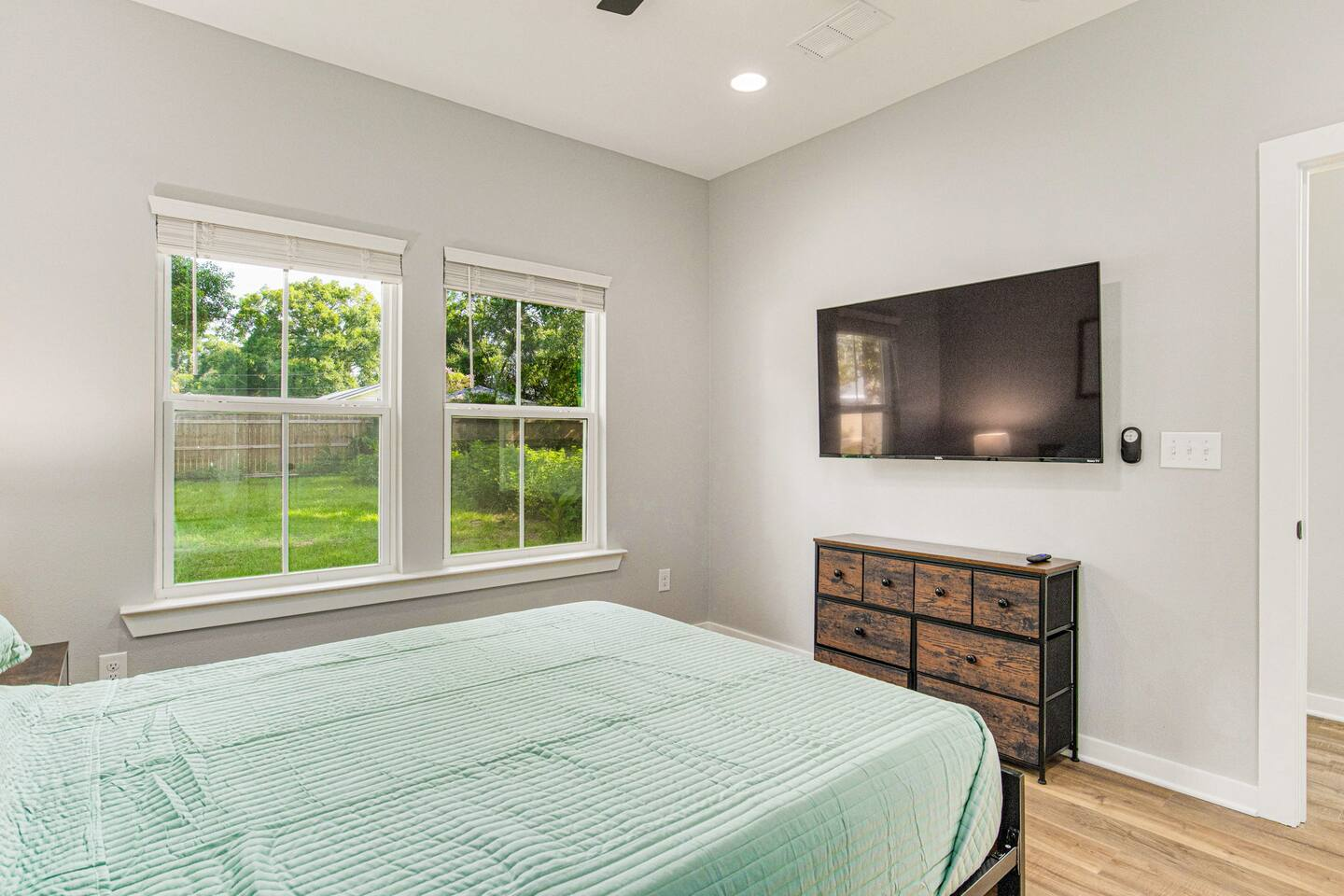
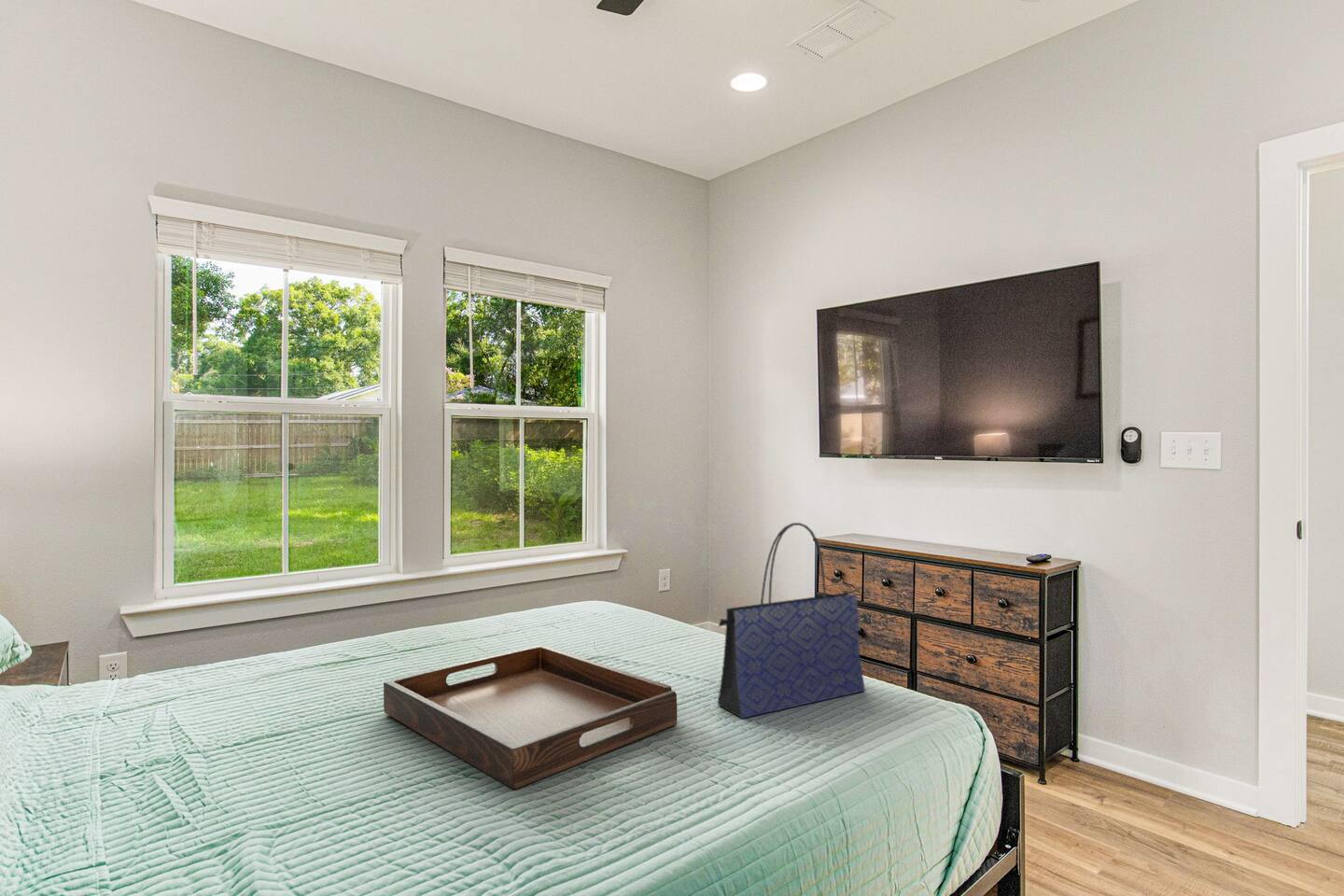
+ serving tray [383,644,678,790]
+ tote bag [717,522,866,720]
